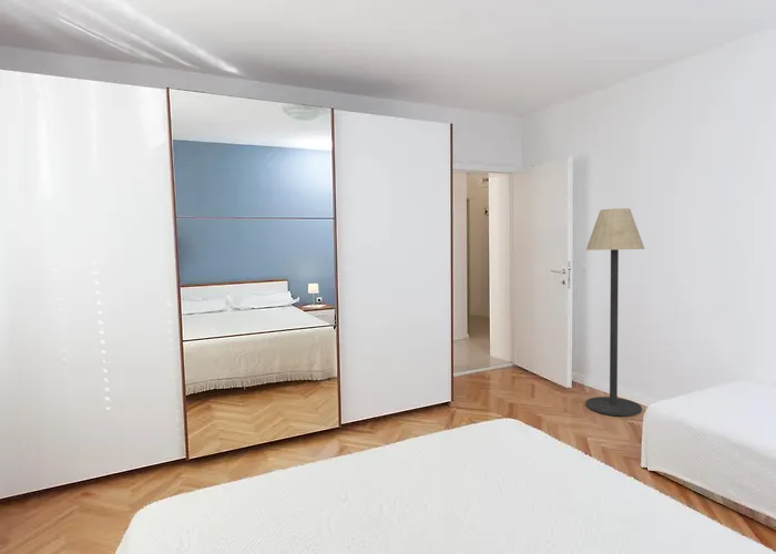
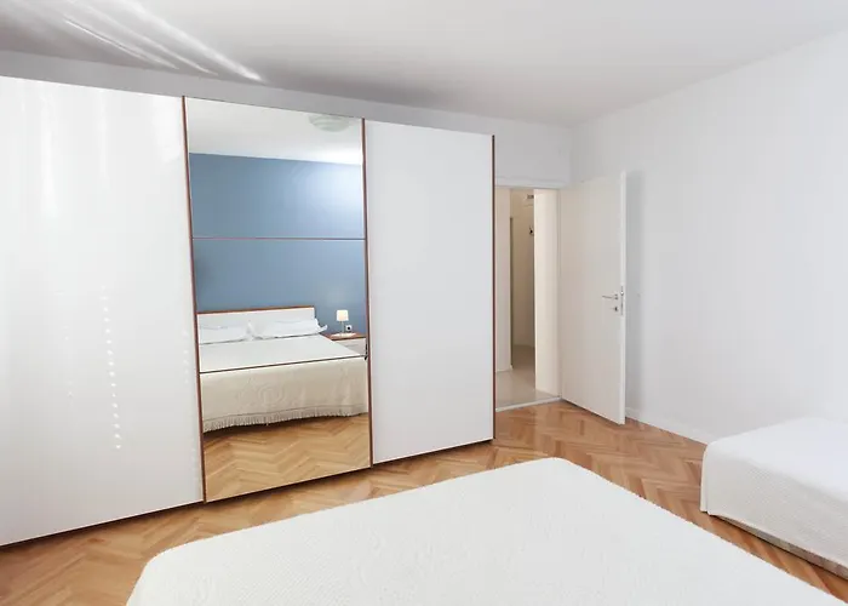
- floor lamp [585,207,645,417]
